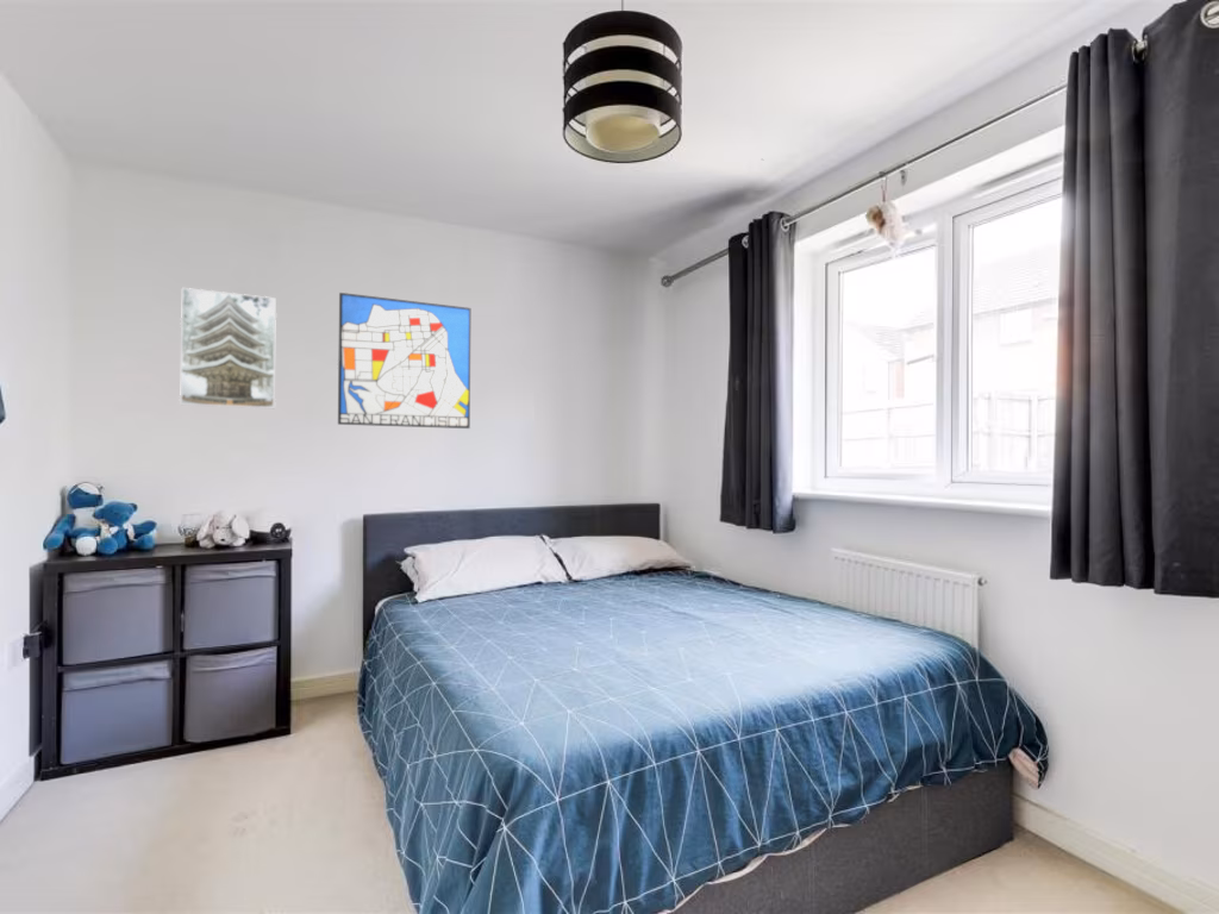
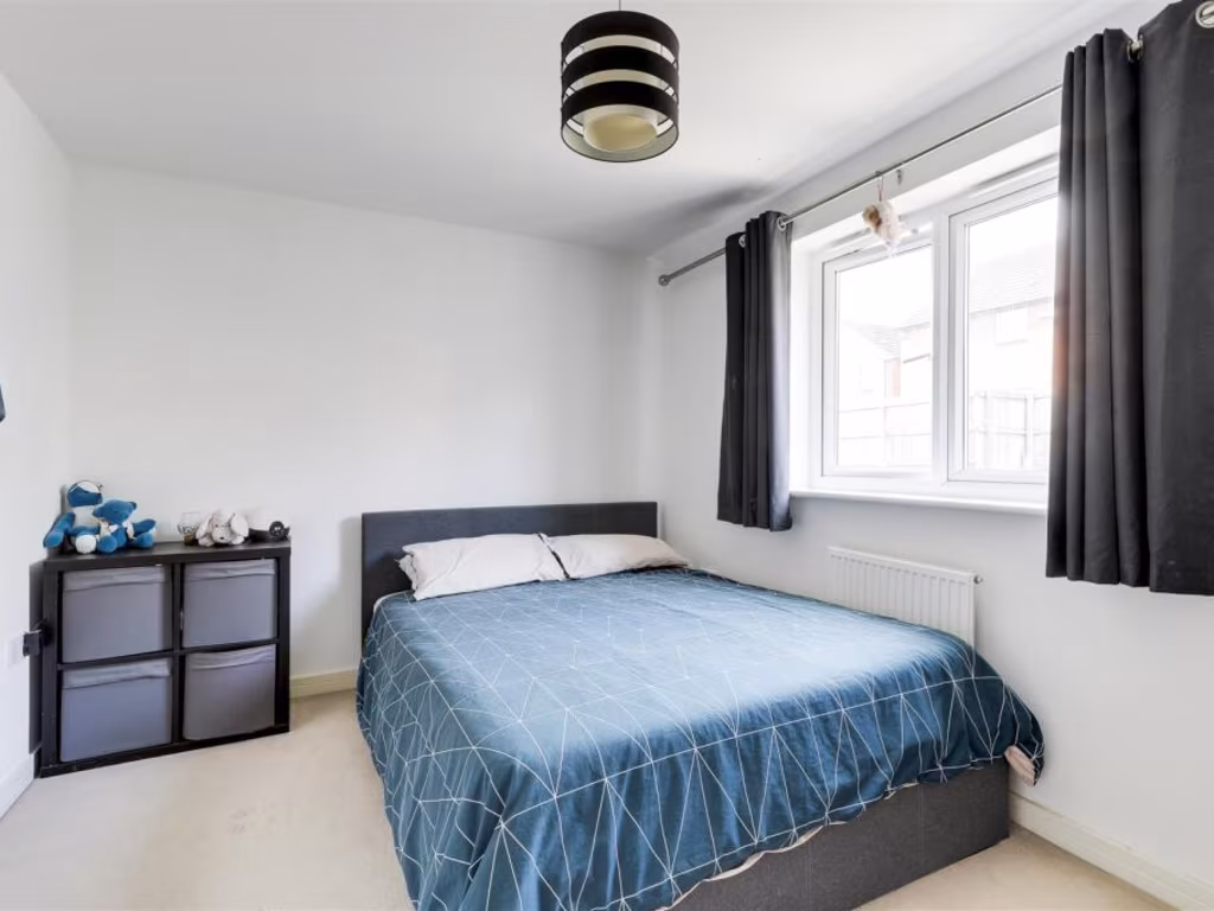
- wall art [337,292,471,430]
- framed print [179,287,277,409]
